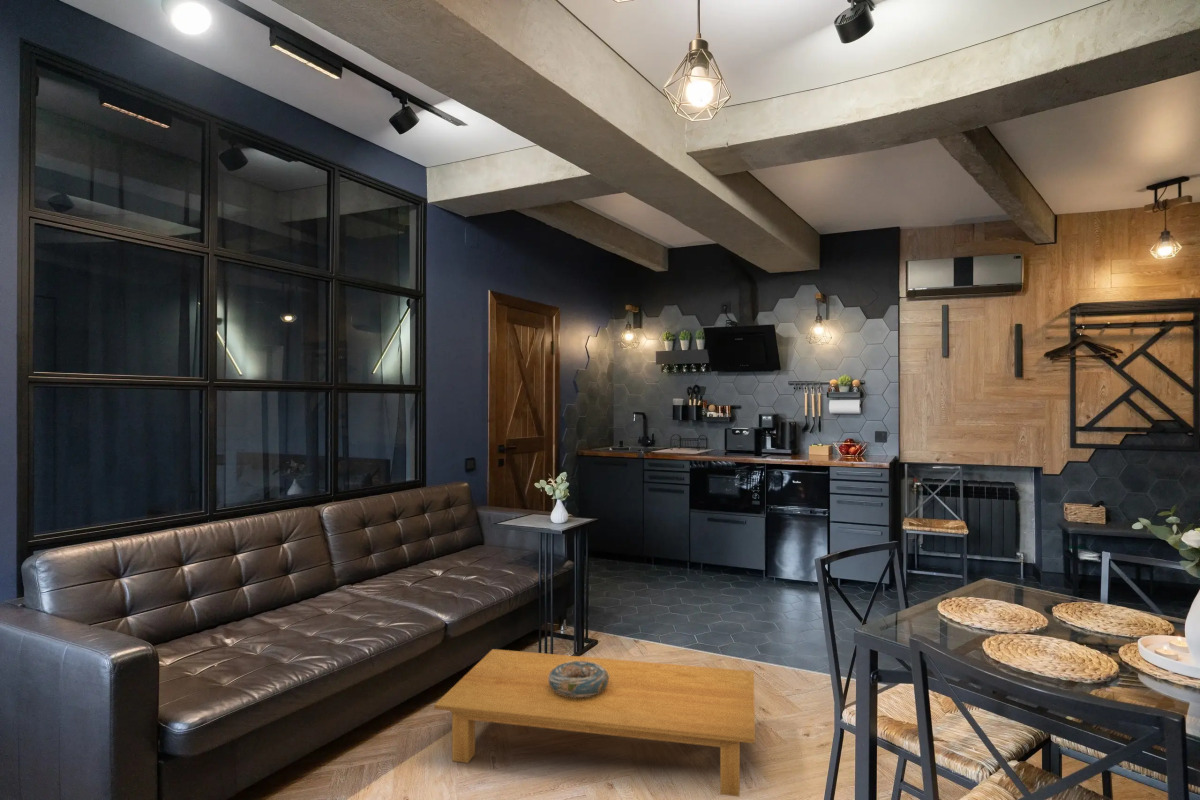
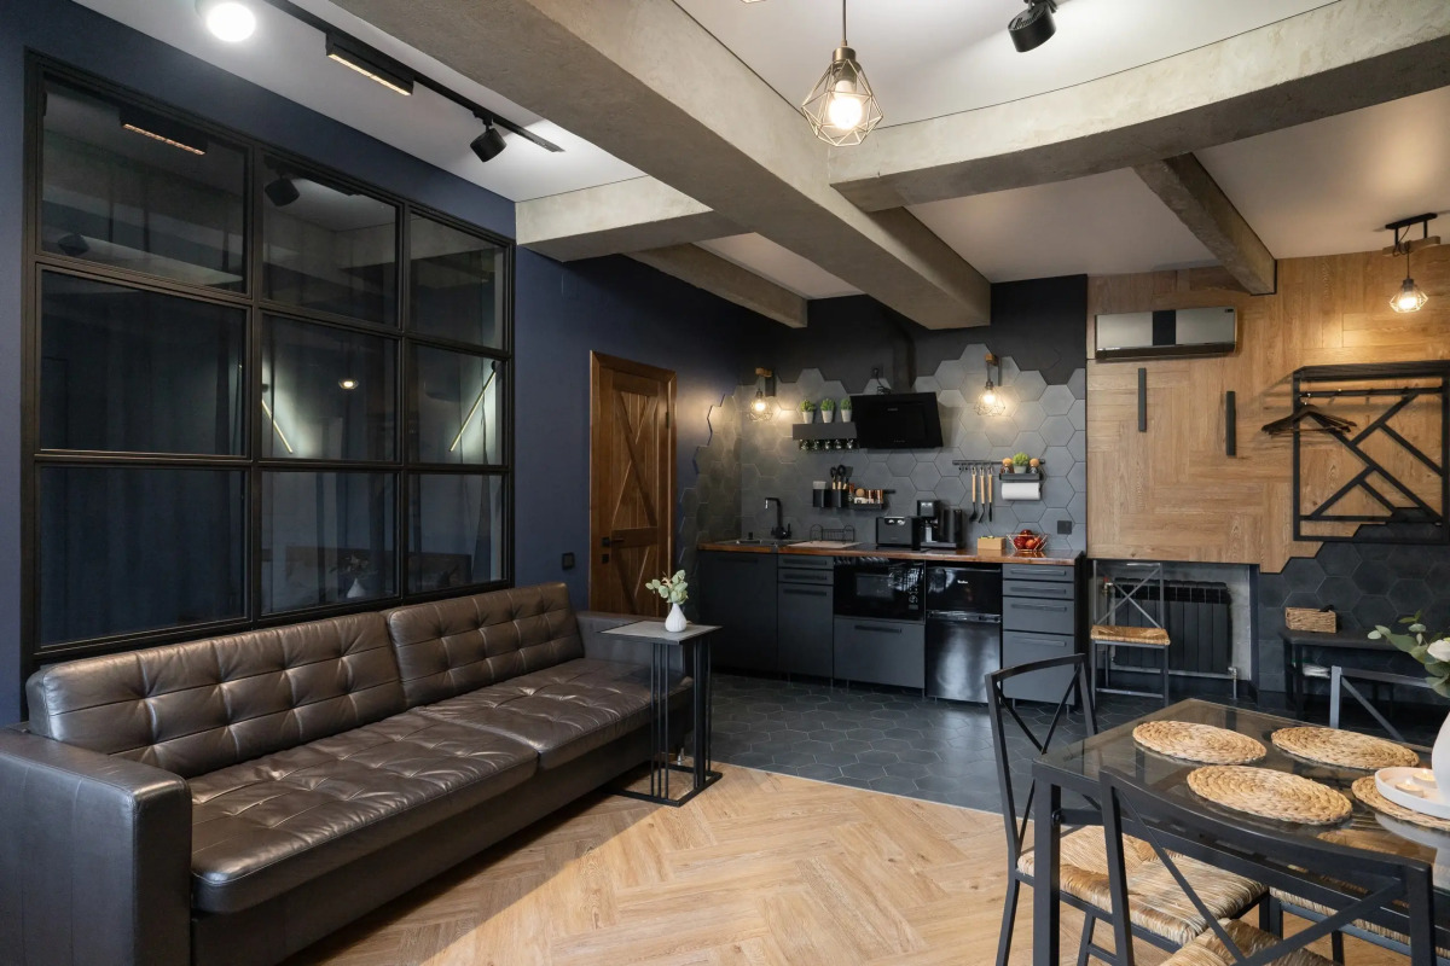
- decorative bowl [548,661,610,698]
- coffee table [433,648,756,798]
